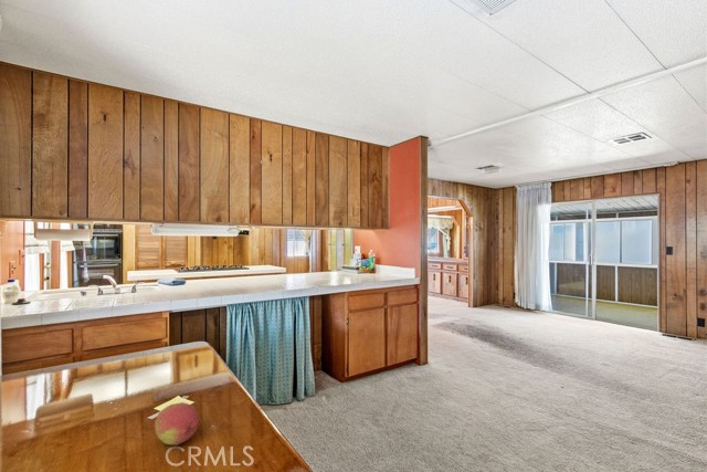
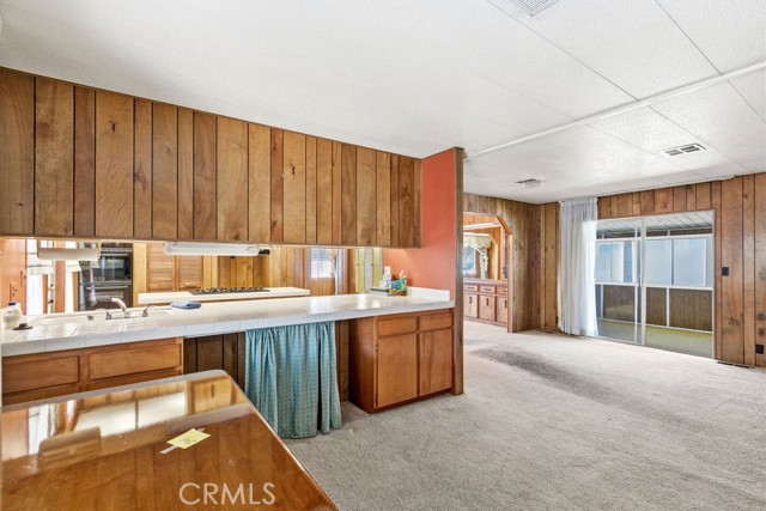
- fruit [154,401,200,447]
